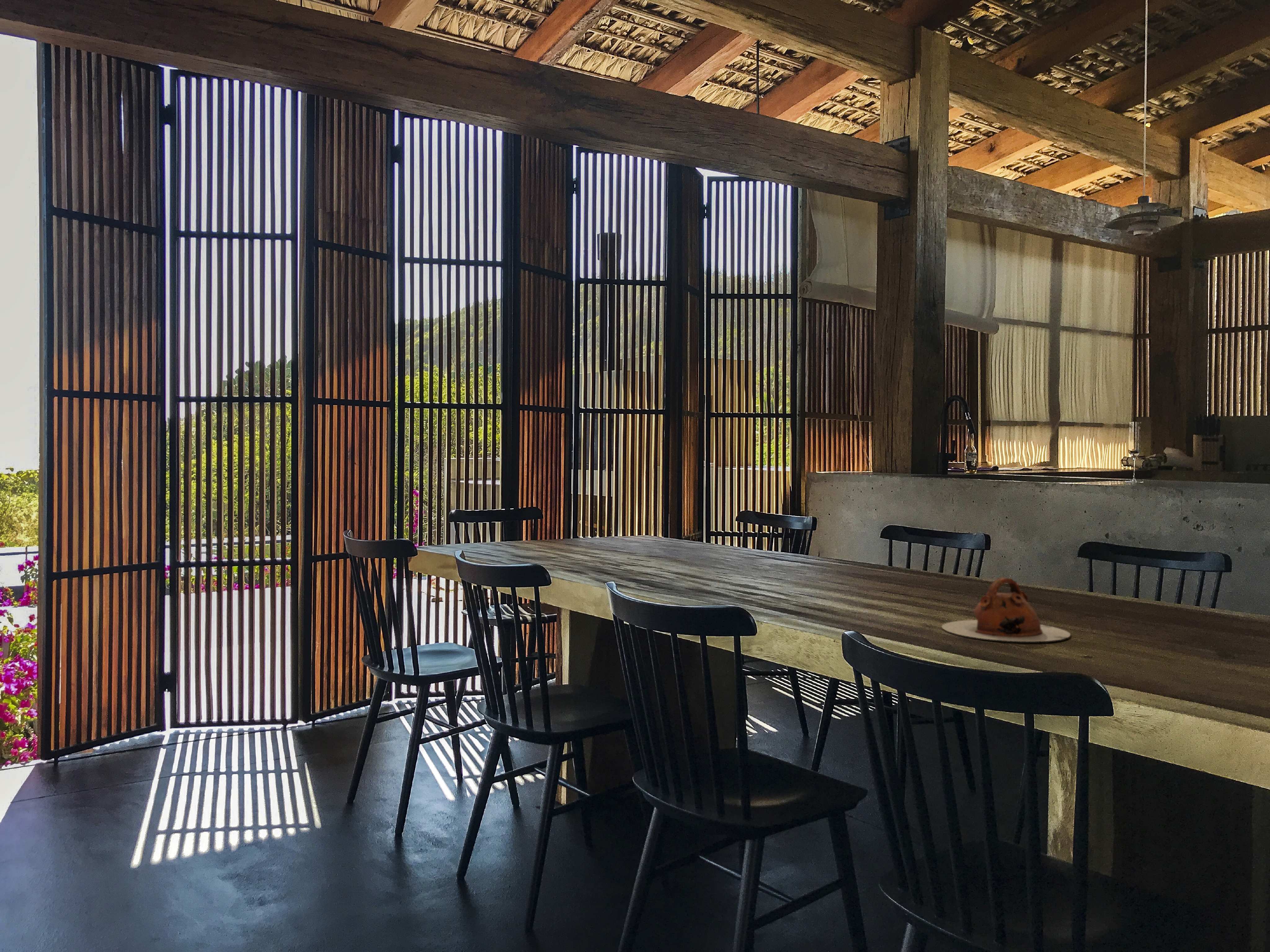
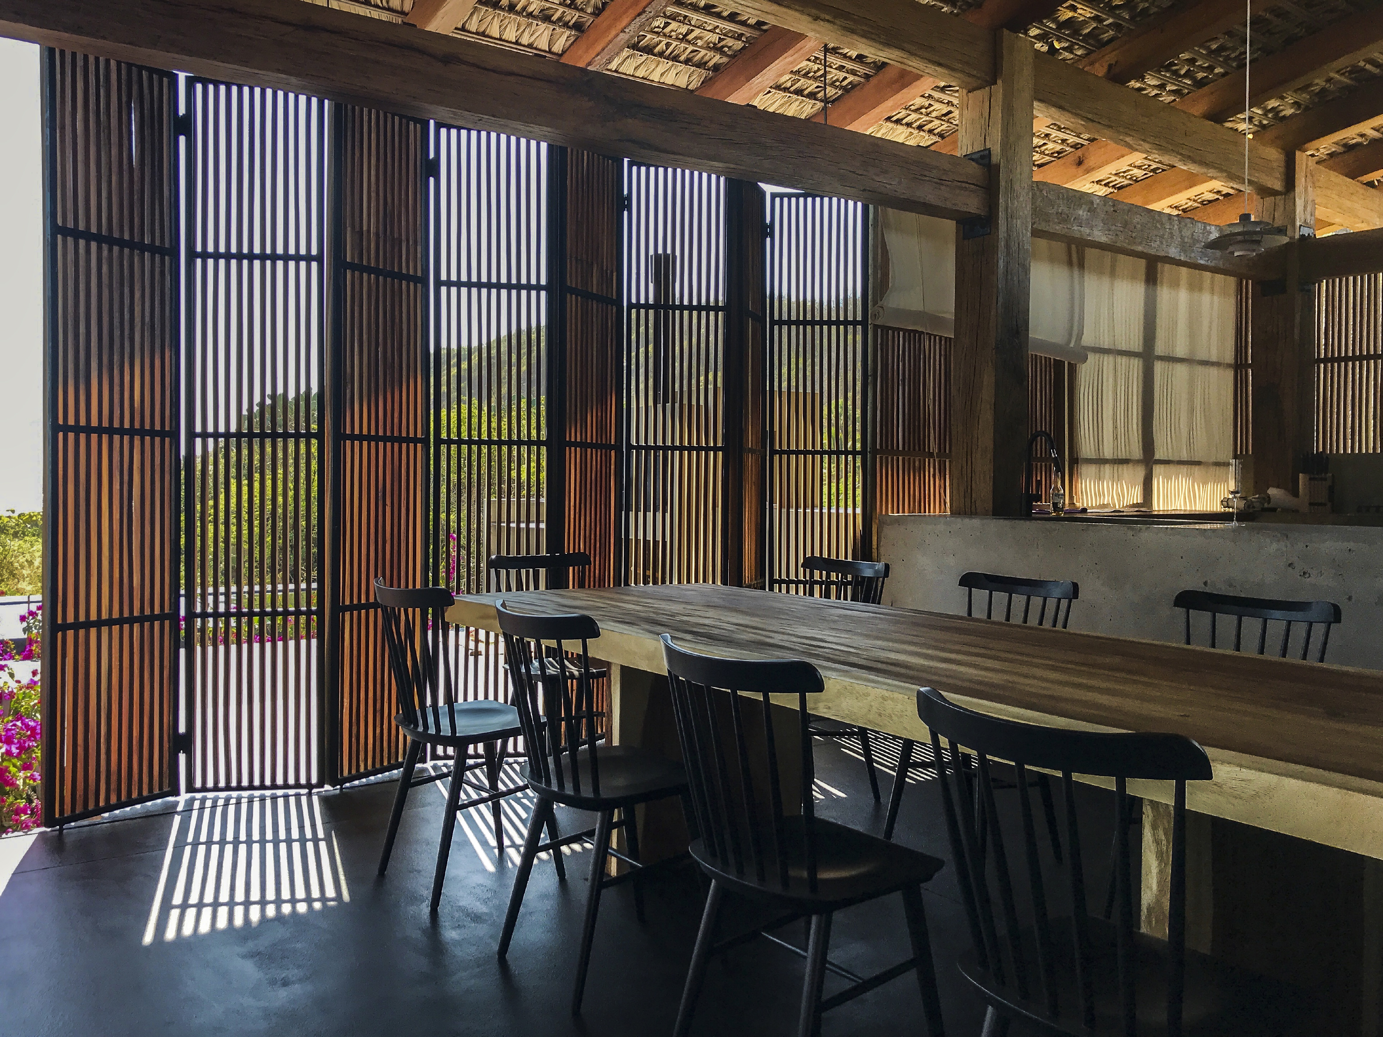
- teapot [941,577,1071,642]
